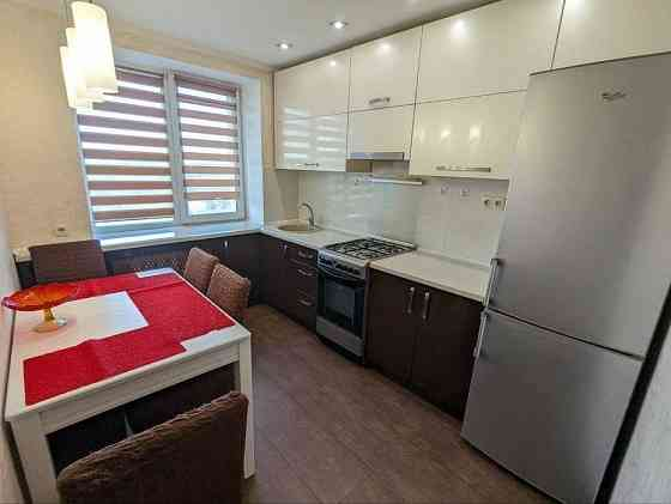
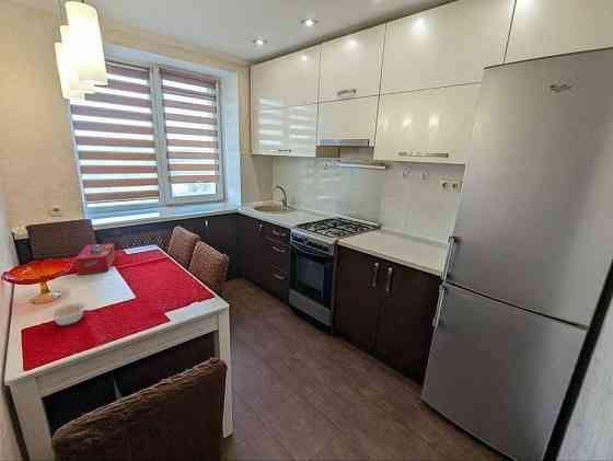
+ legume [45,301,88,326]
+ tissue box [74,242,116,276]
